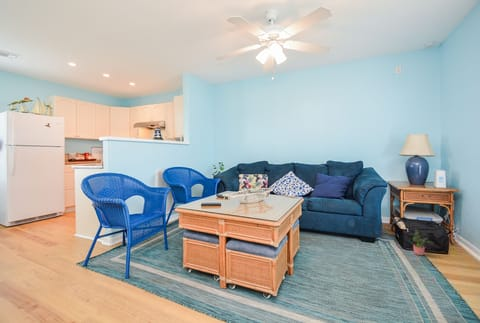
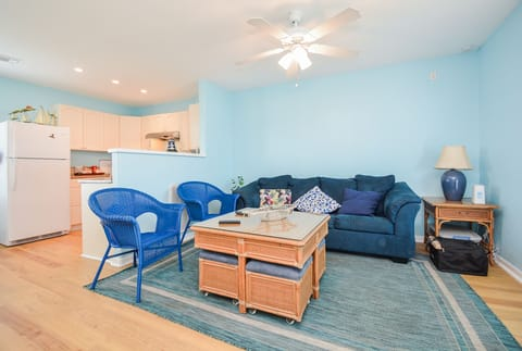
- potted plant [411,228,434,256]
